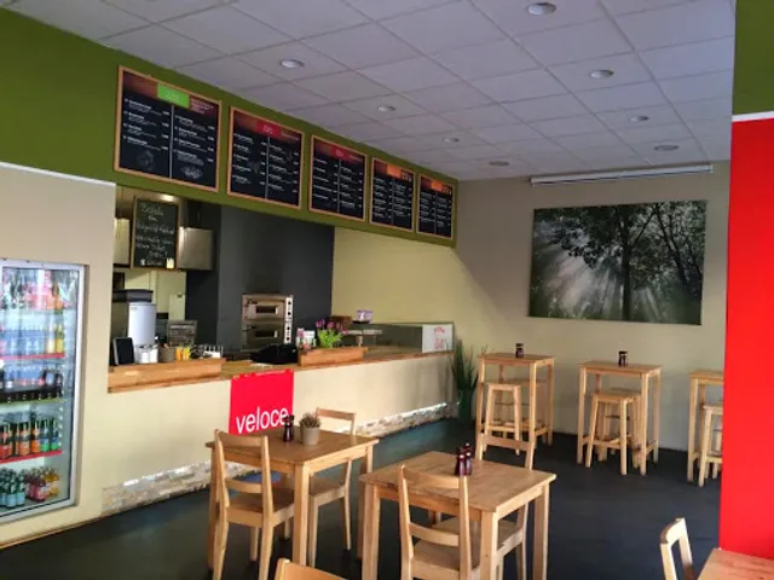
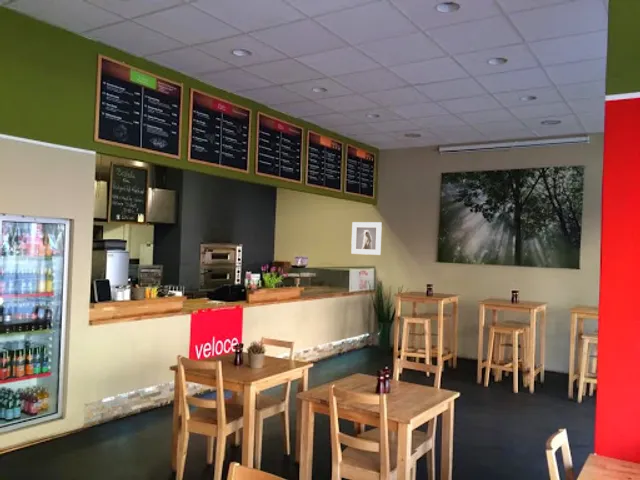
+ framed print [350,221,383,256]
